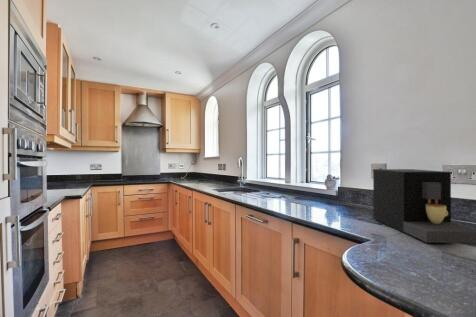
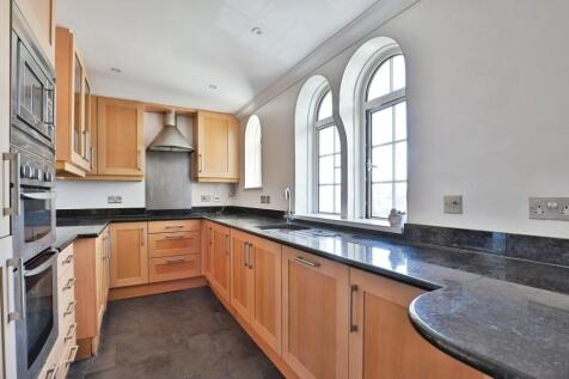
- coffee maker [372,168,476,244]
